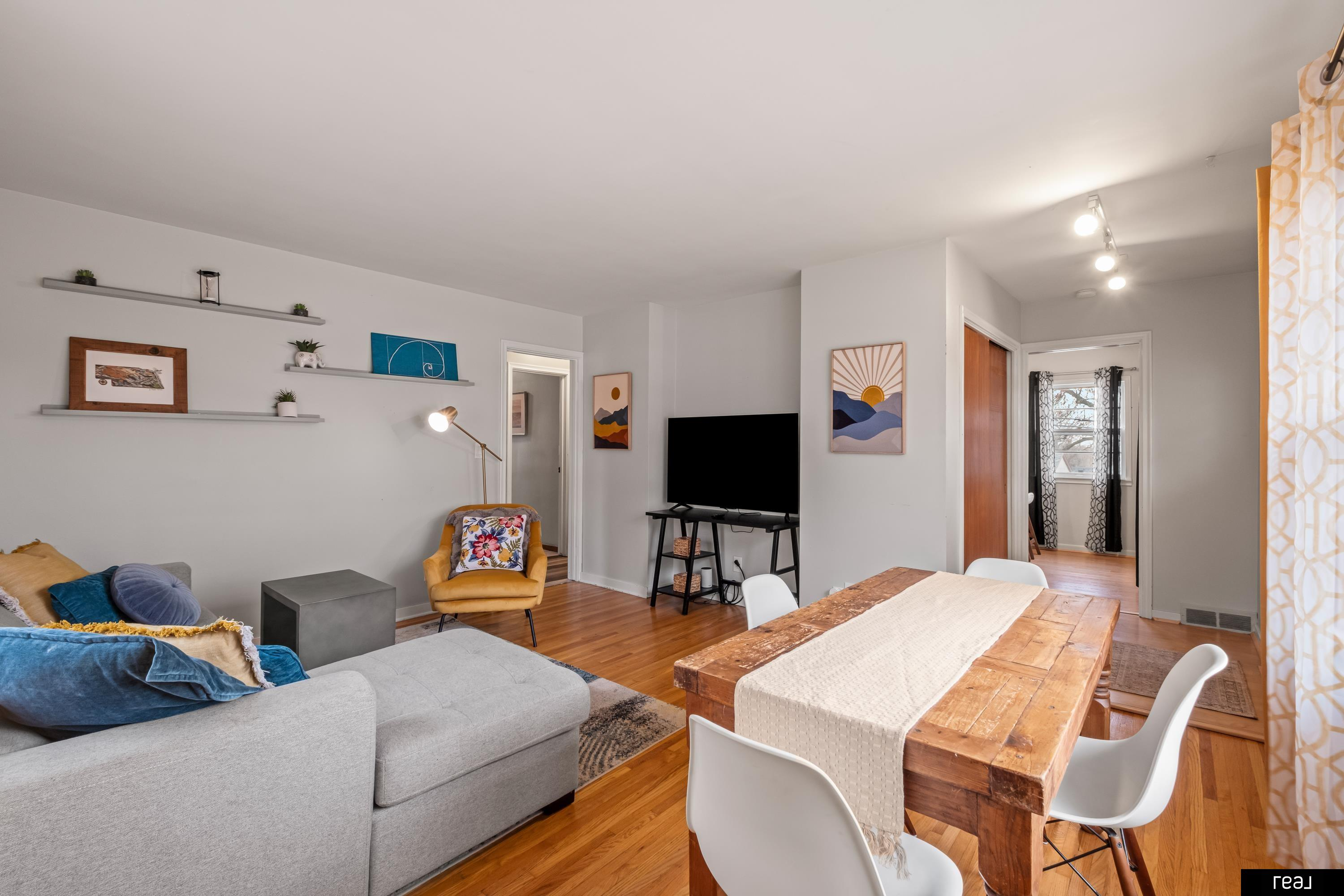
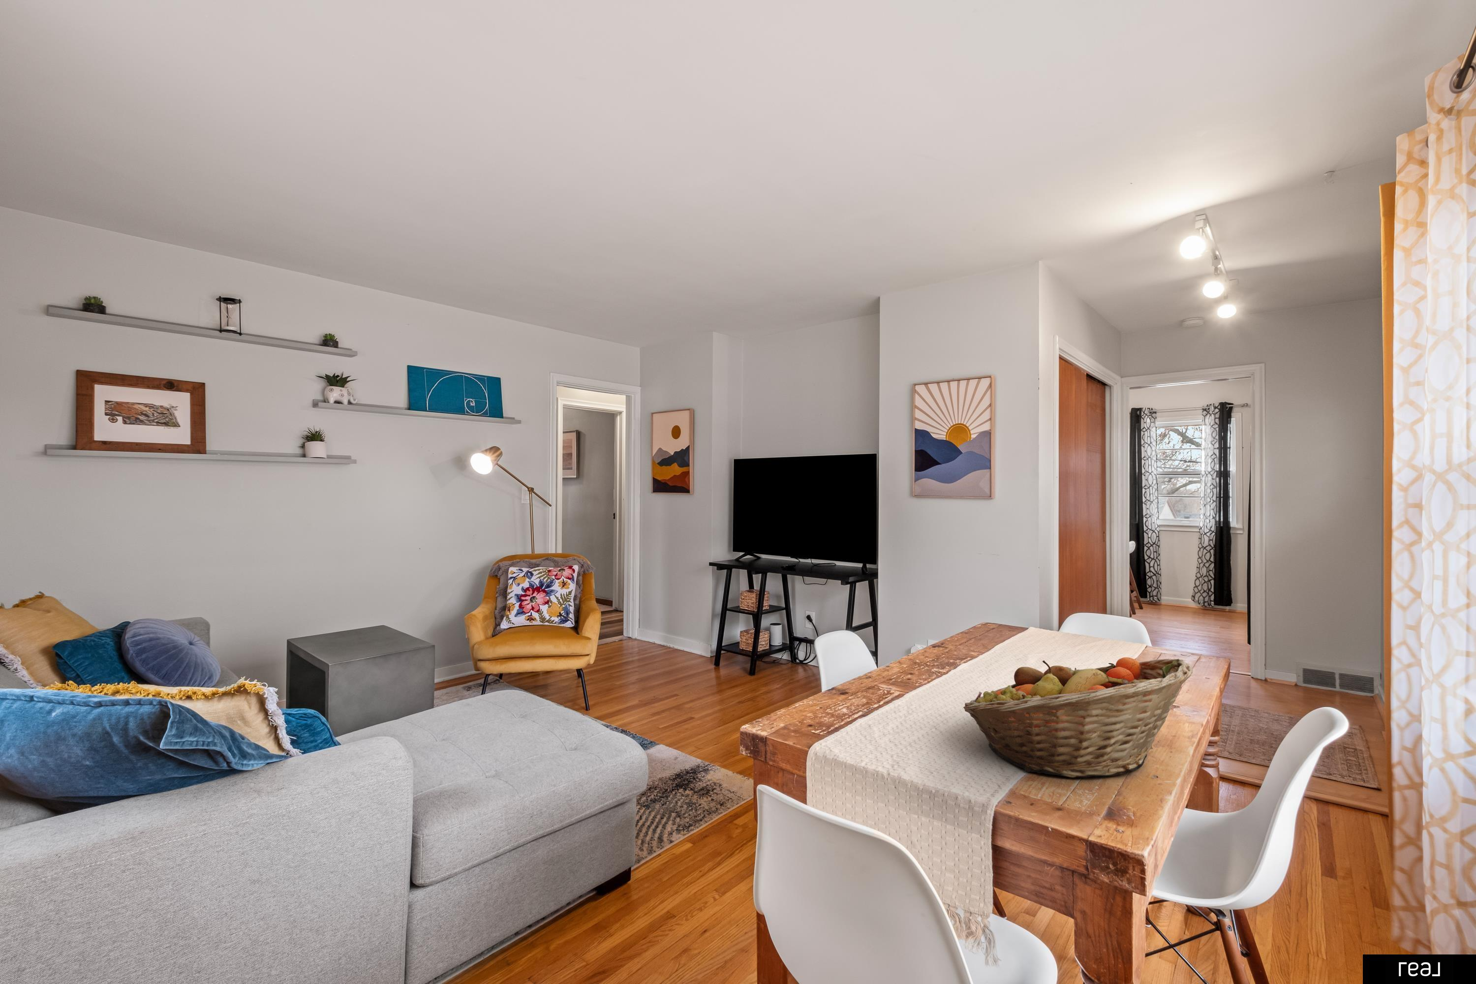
+ fruit basket [963,657,1193,779]
